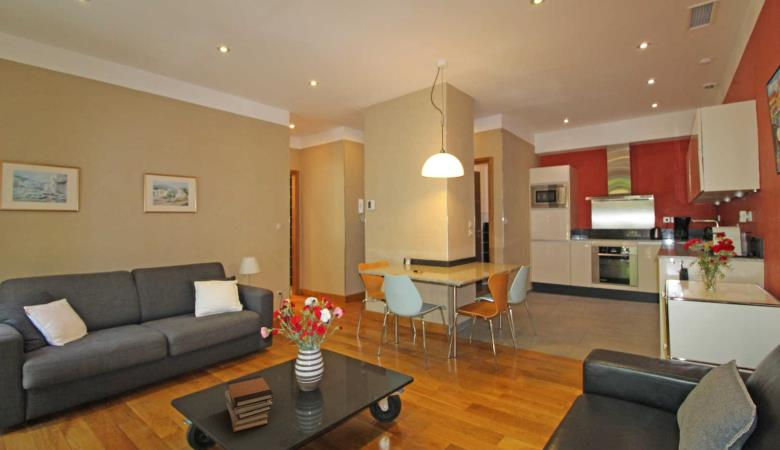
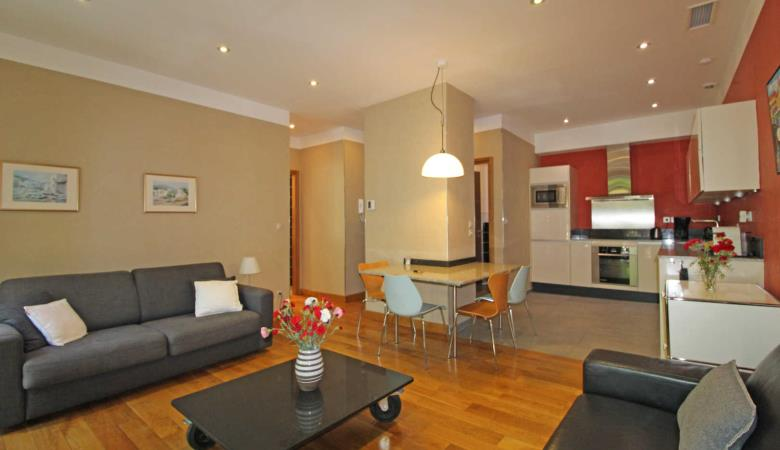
- book stack [224,374,274,433]
